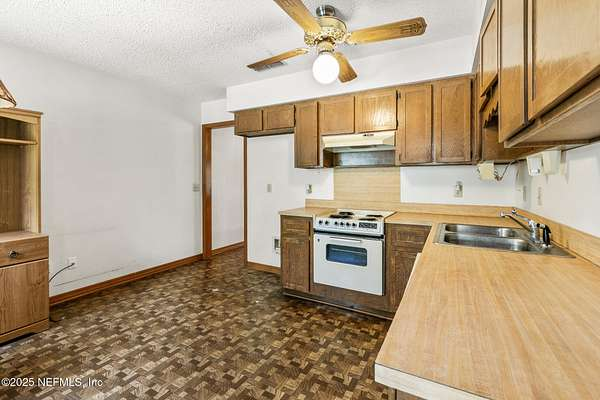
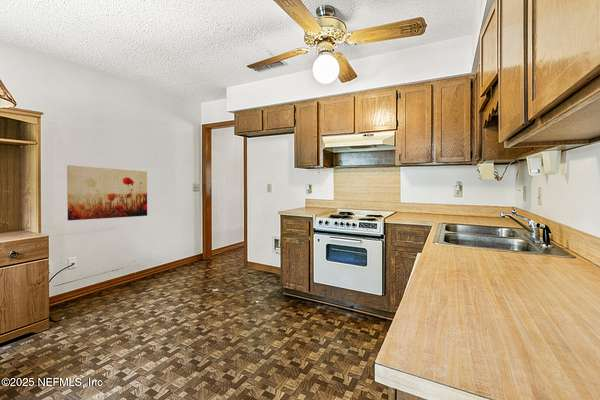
+ wall art [66,164,148,221]
